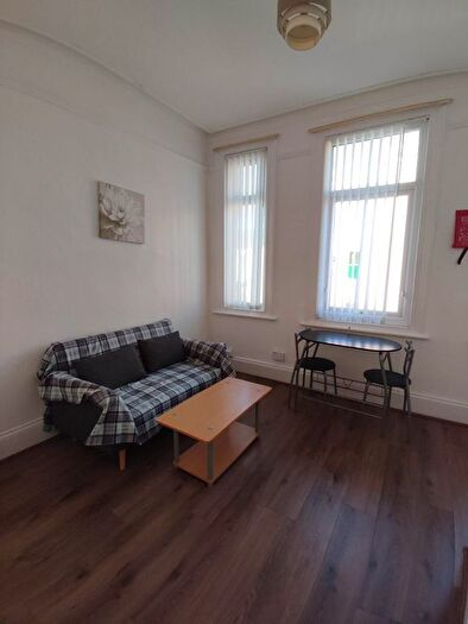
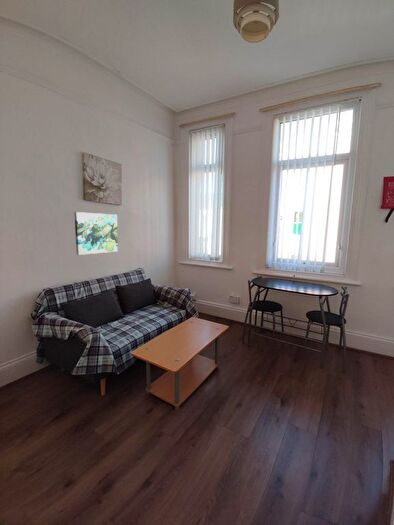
+ wall art [73,211,119,256]
